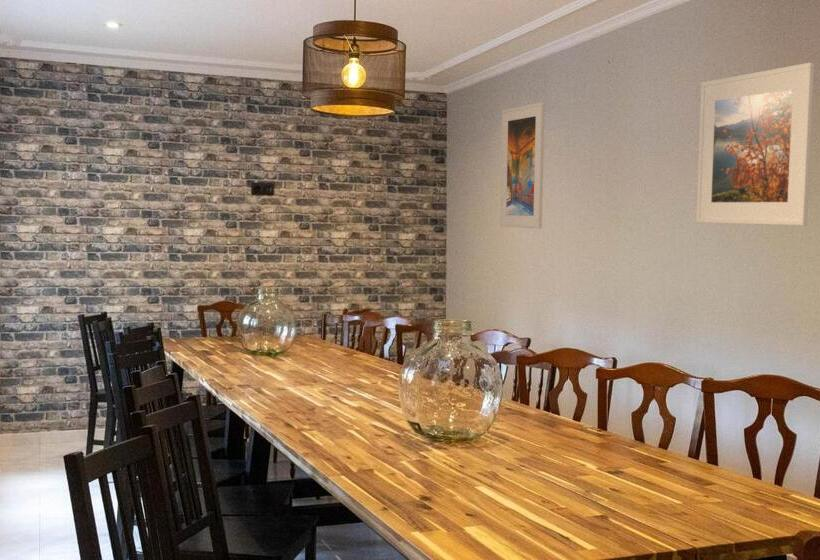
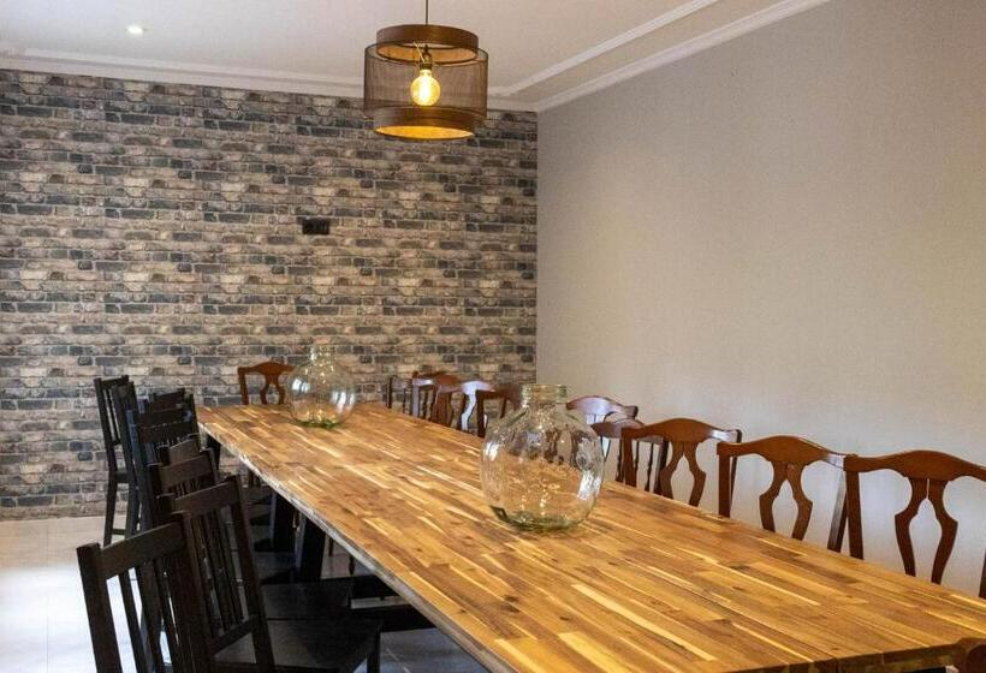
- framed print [695,61,815,226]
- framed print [499,101,546,229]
